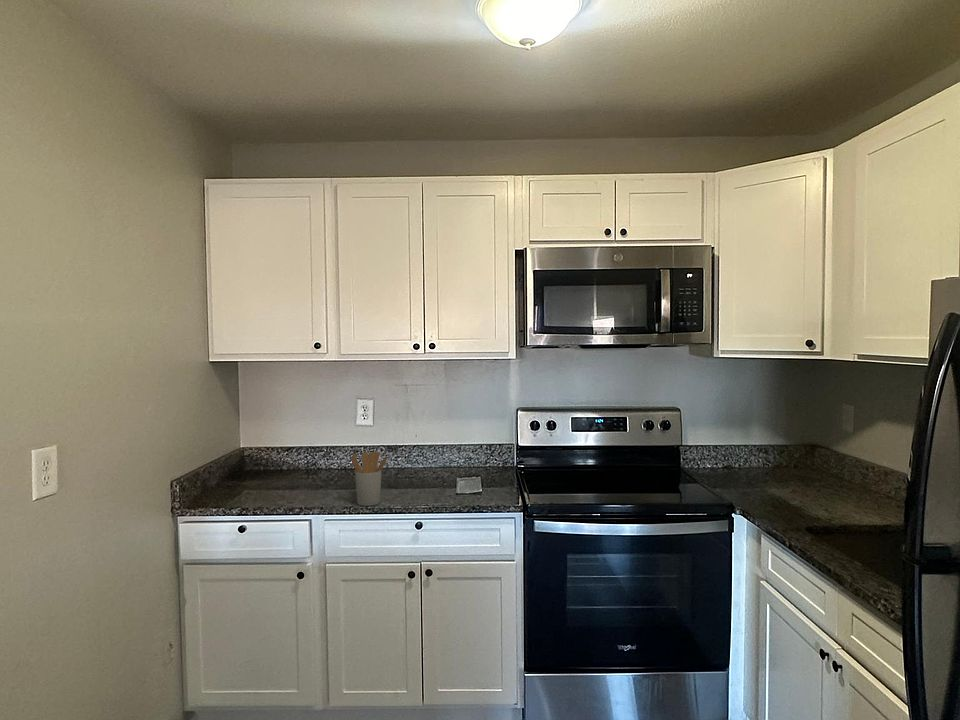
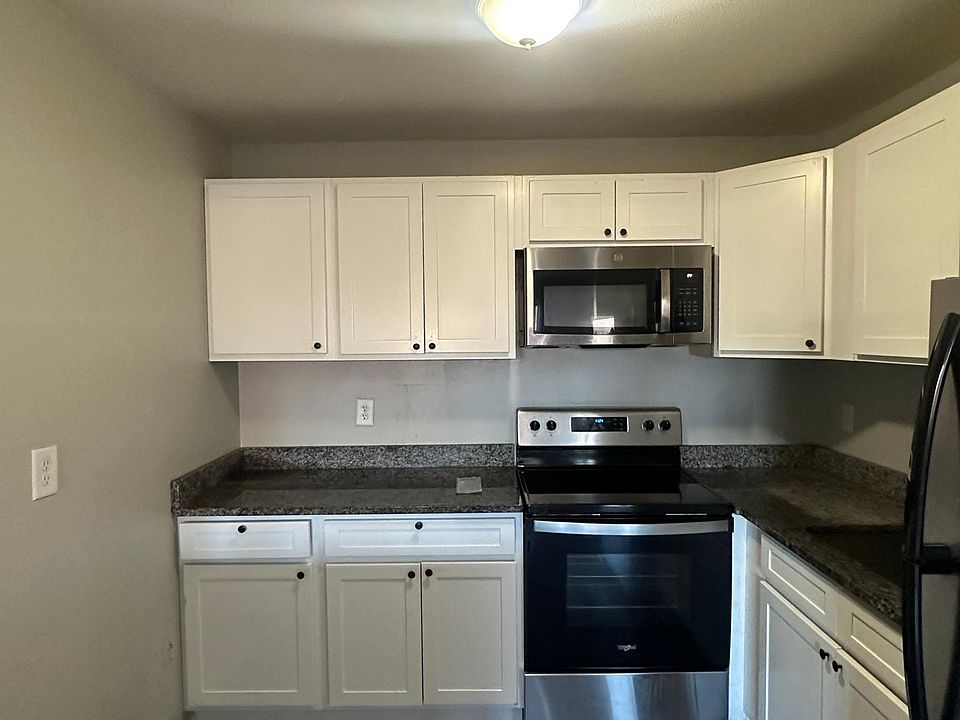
- utensil holder [351,451,388,507]
